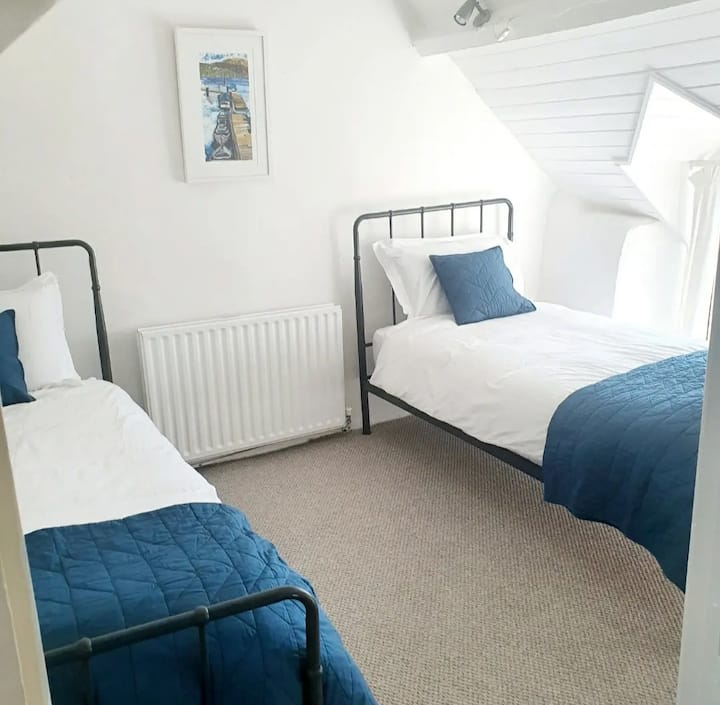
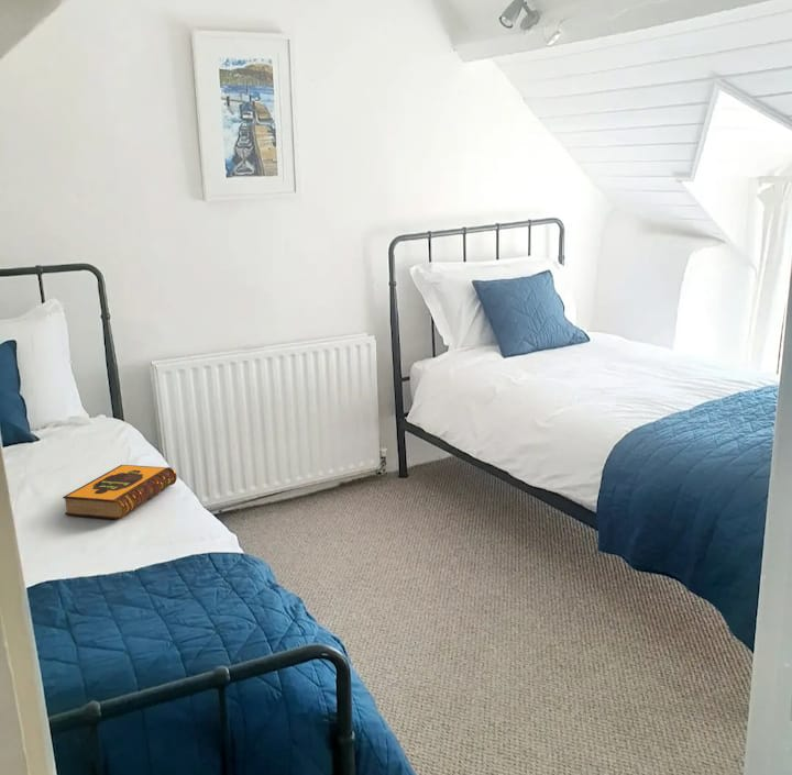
+ hardback book [62,464,178,521]
